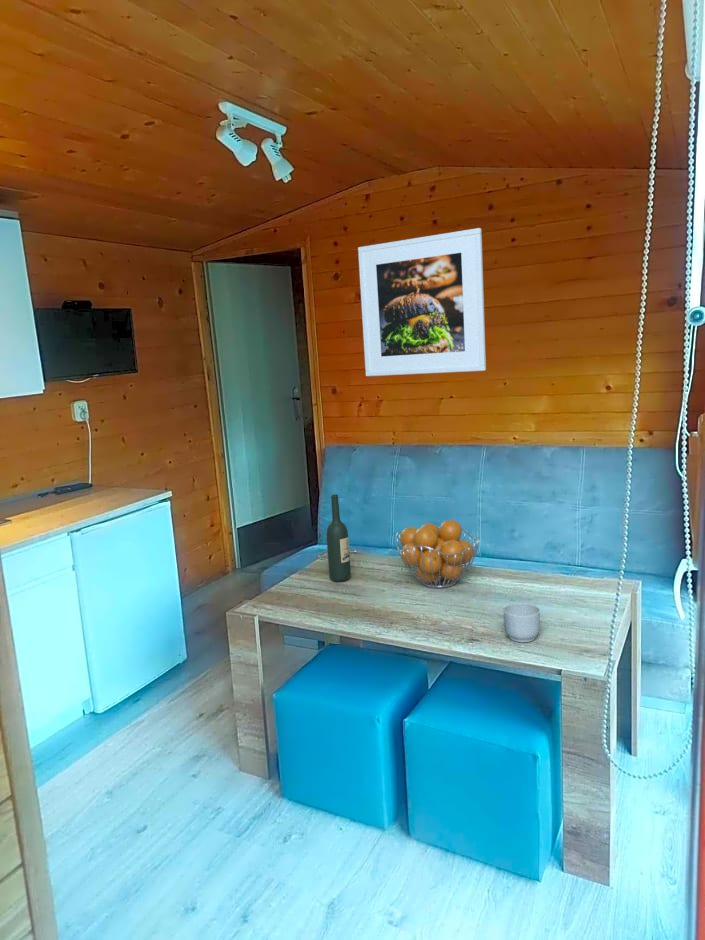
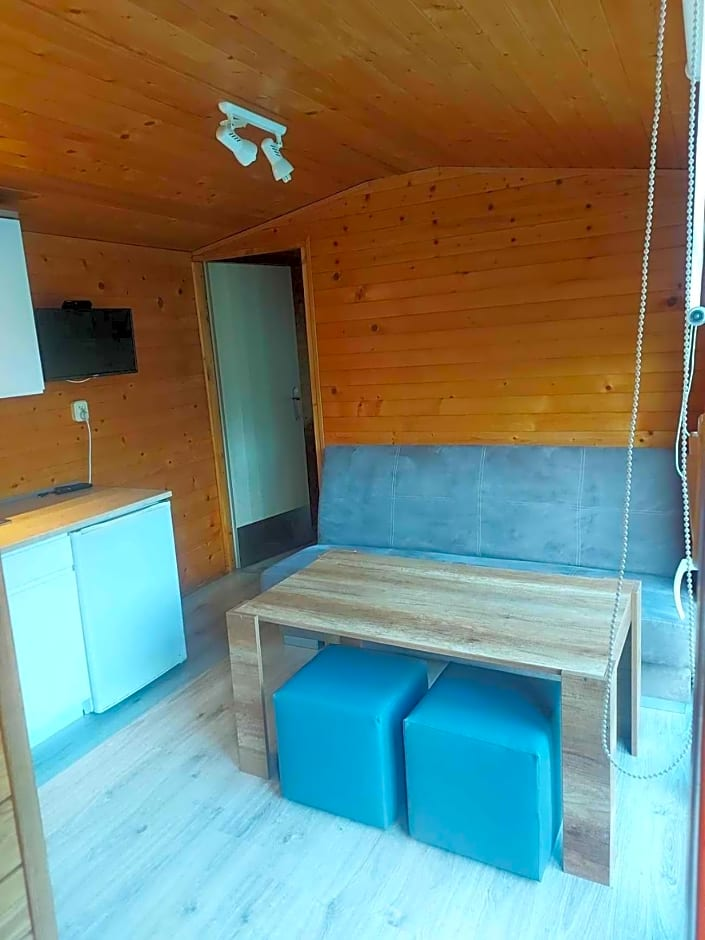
- fruit basket [395,519,481,589]
- mug [503,602,541,643]
- wine bottle [326,494,352,583]
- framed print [357,227,487,377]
